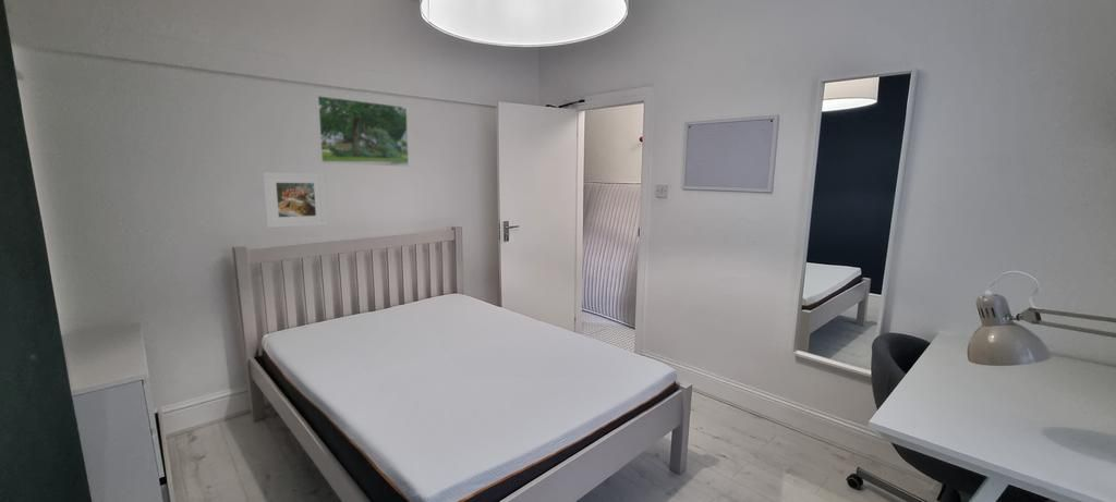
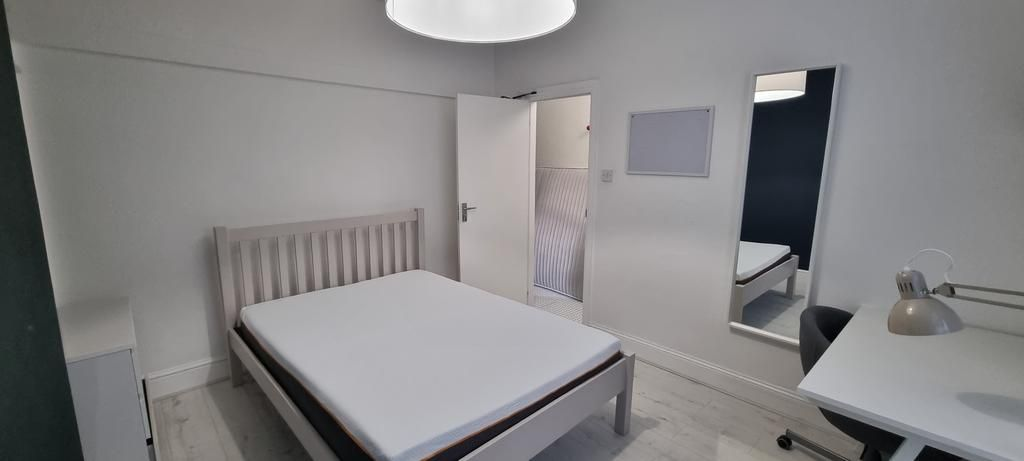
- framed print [263,171,328,229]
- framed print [315,95,410,168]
